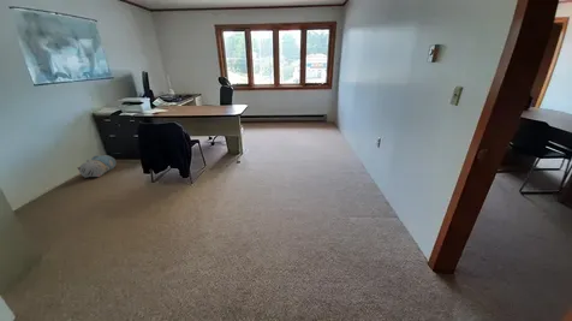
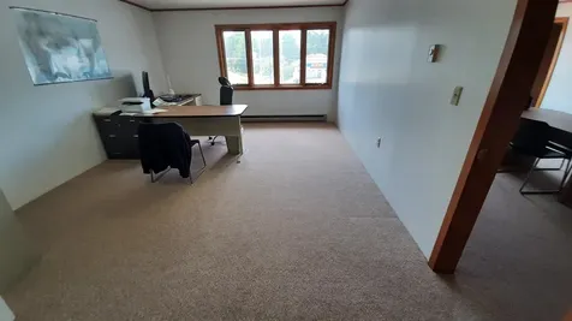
- plush toy [76,154,118,179]
